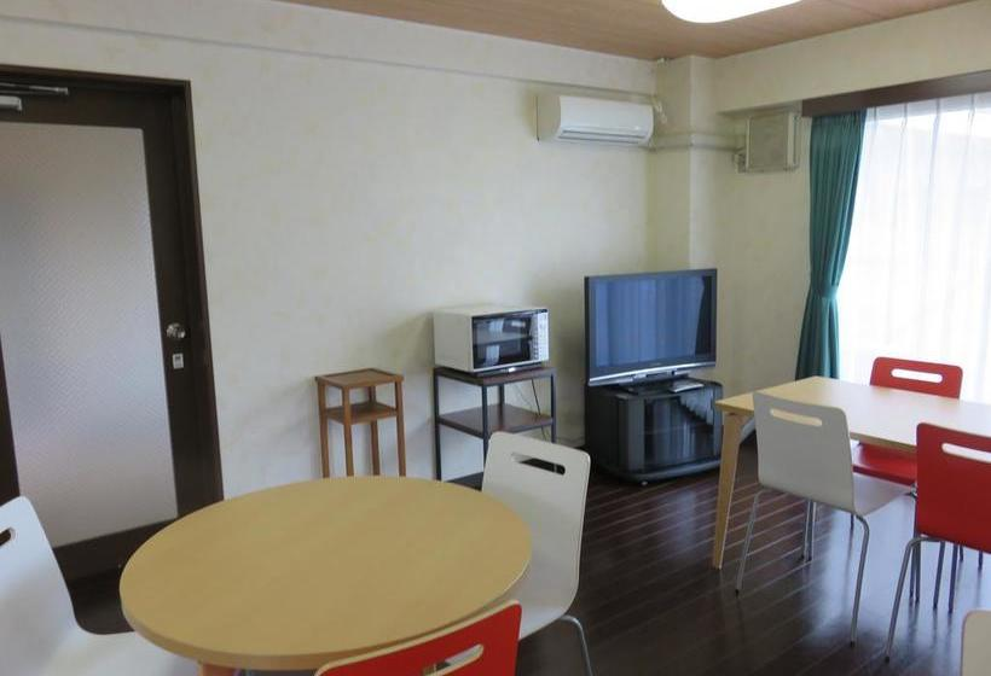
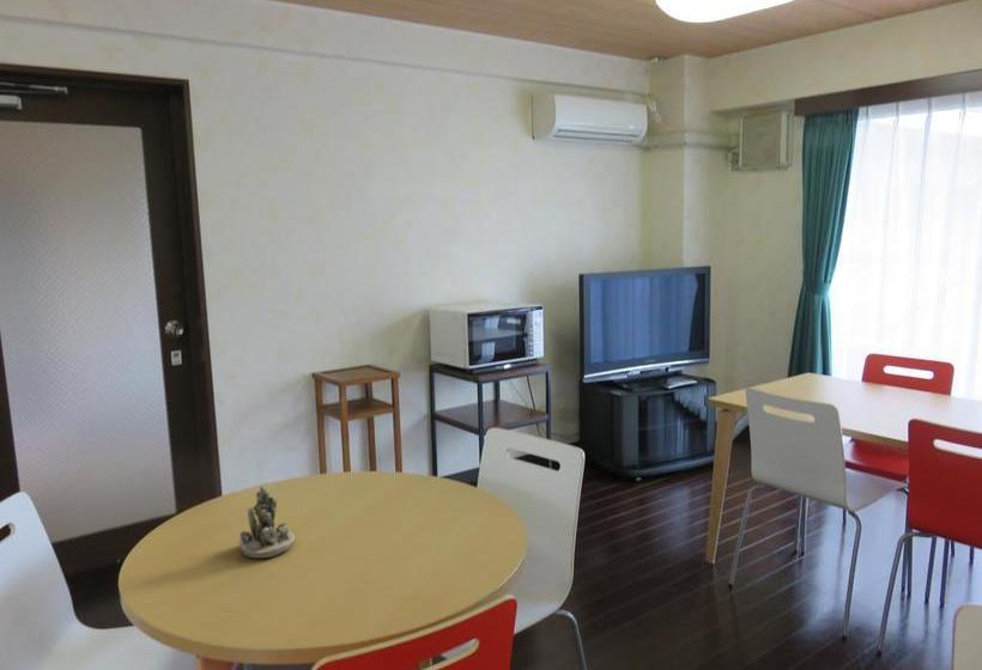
+ succulent planter [238,485,296,559]
